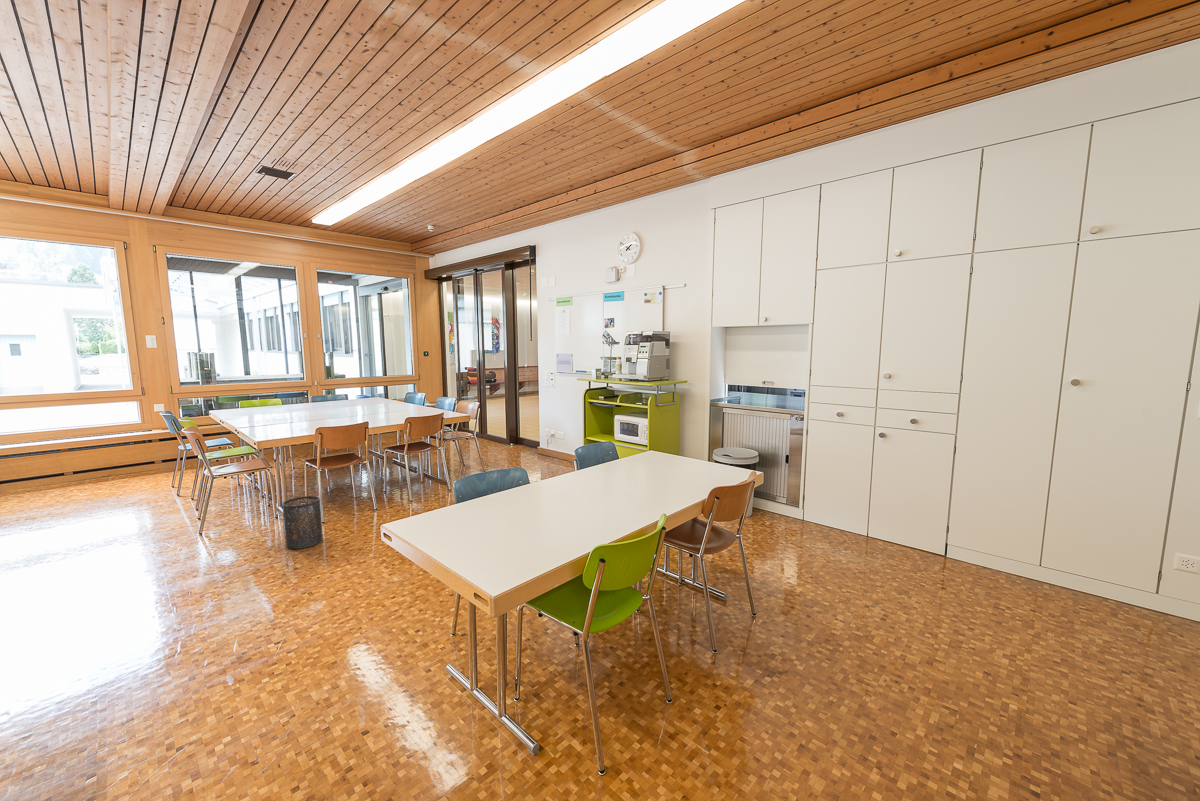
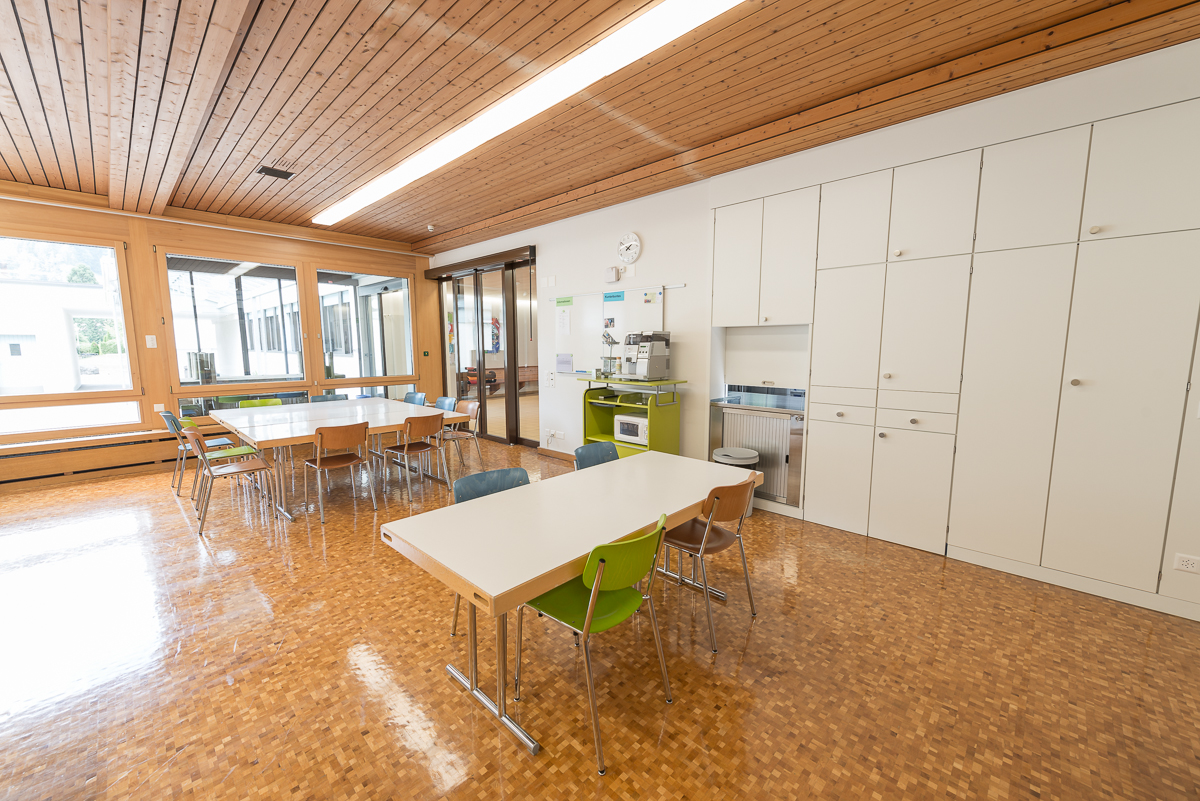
- trash can [281,495,324,550]
